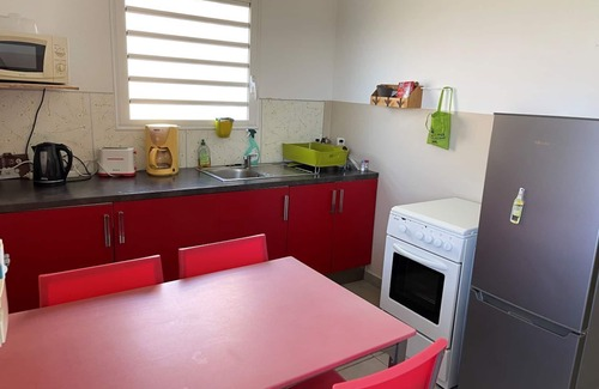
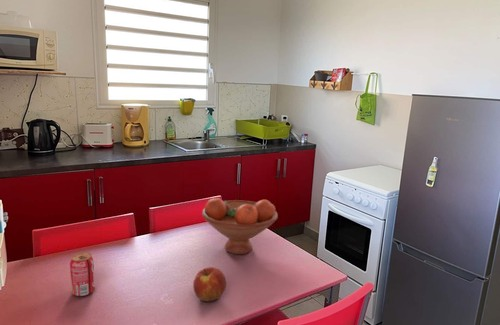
+ fruit bowl [201,197,279,255]
+ beverage can [69,251,96,297]
+ apple [192,266,228,302]
